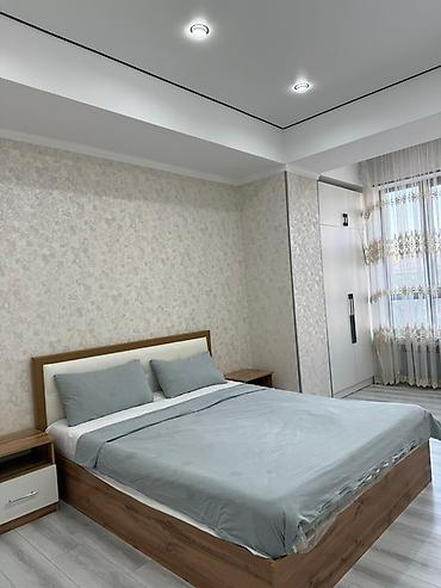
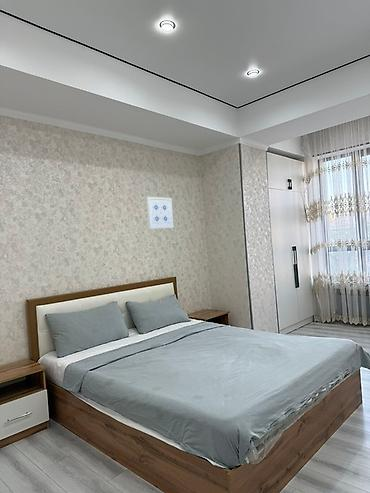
+ wall art [146,196,175,229]
